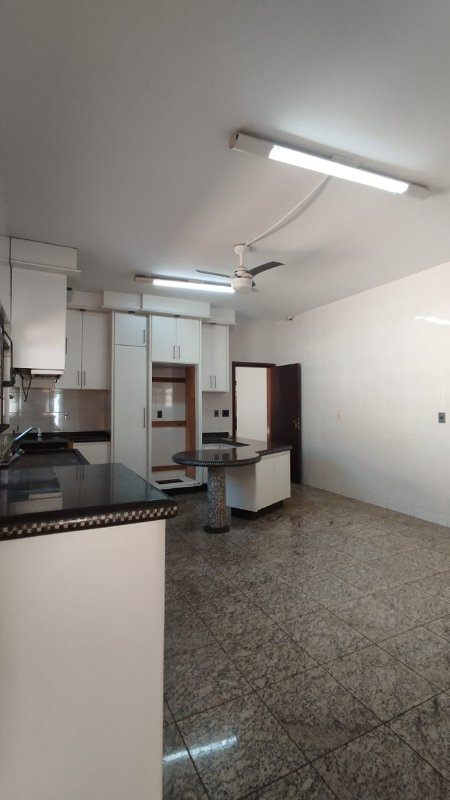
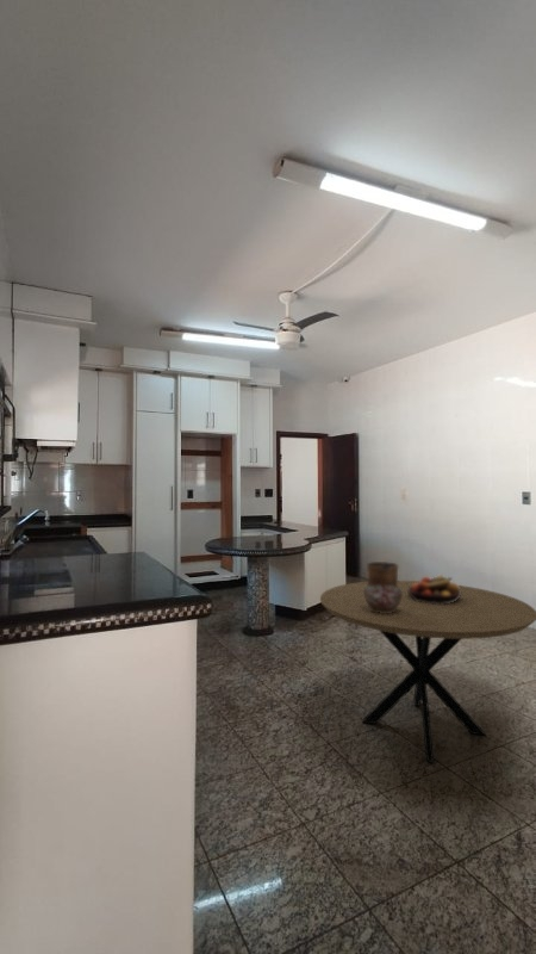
+ fruit bowl [407,574,461,605]
+ ceramic pitcher [363,560,403,613]
+ dining table [319,580,536,763]
